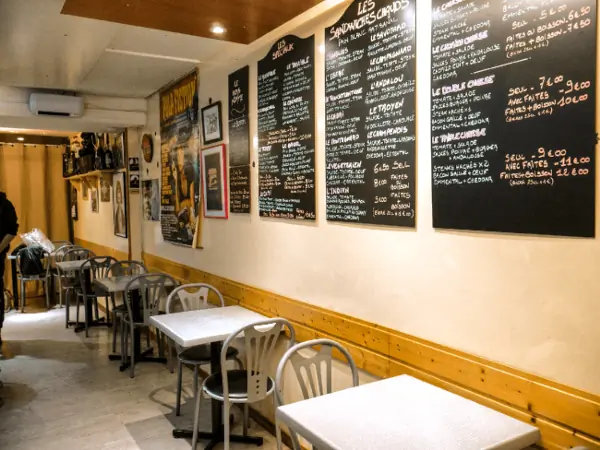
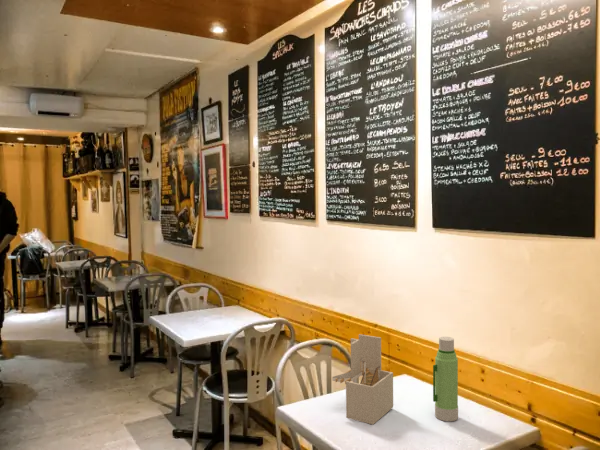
+ water bottle [432,336,459,422]
+ utensil holder [331,333,394,425]
